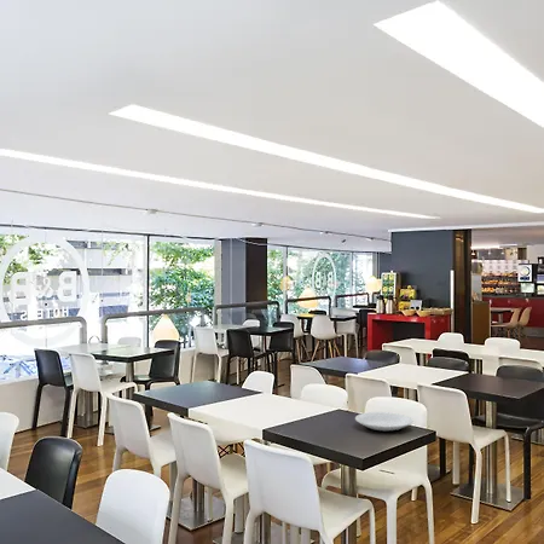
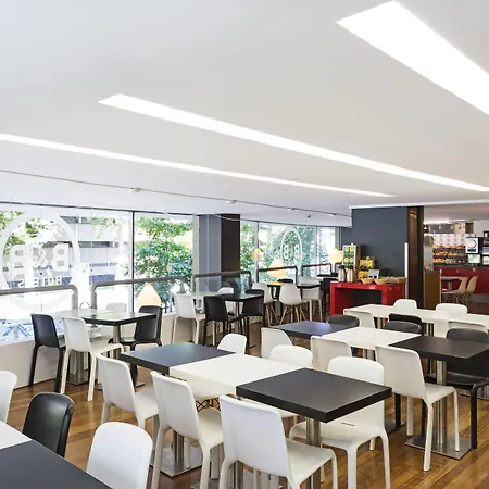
- plate [354,411,413,434]
